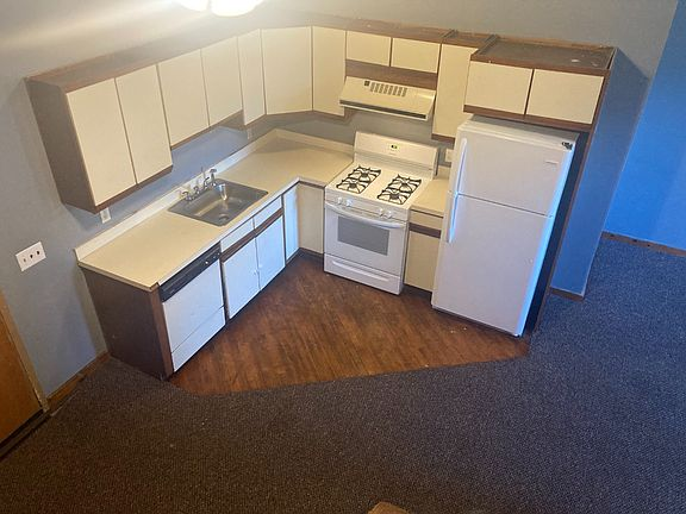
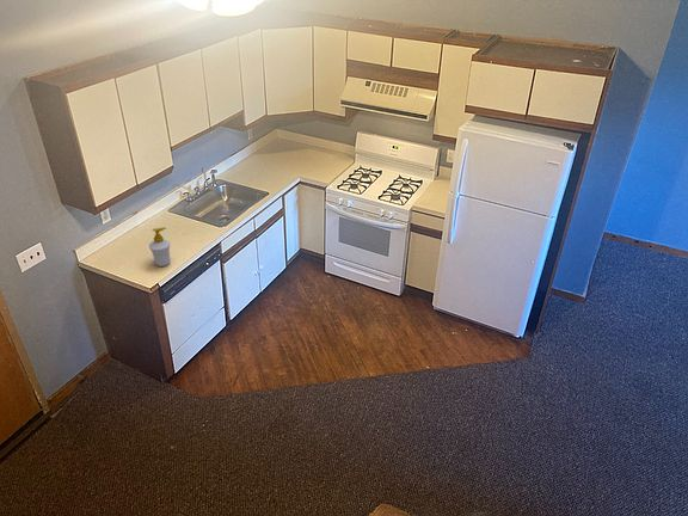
+ soap bottle [148,226,171,268]
